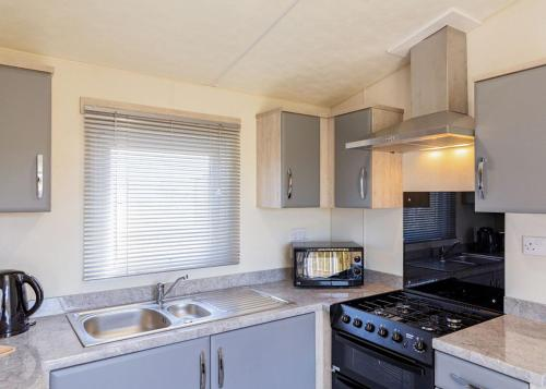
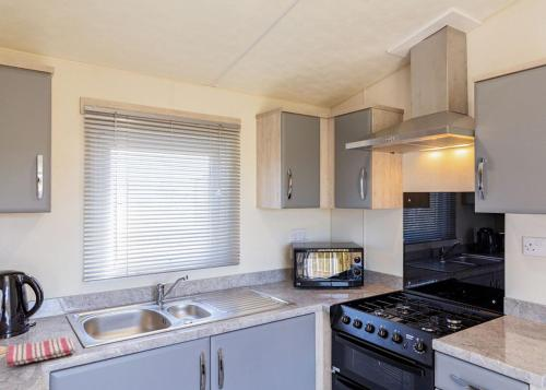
+ dish towel [4,336,76,368]
